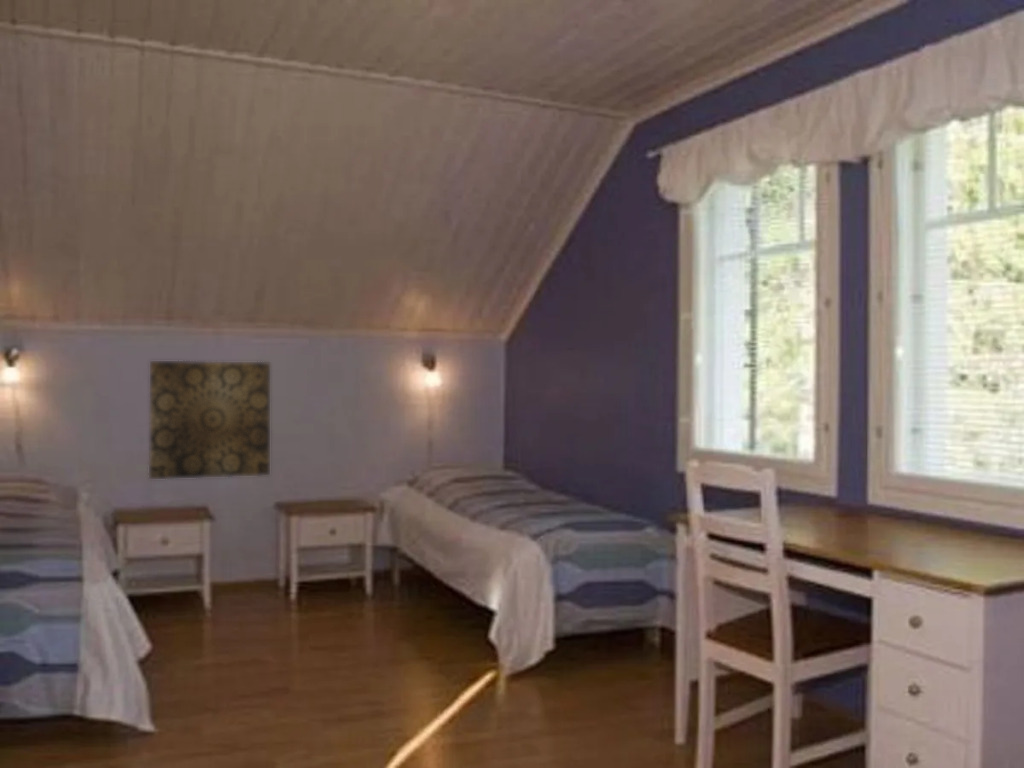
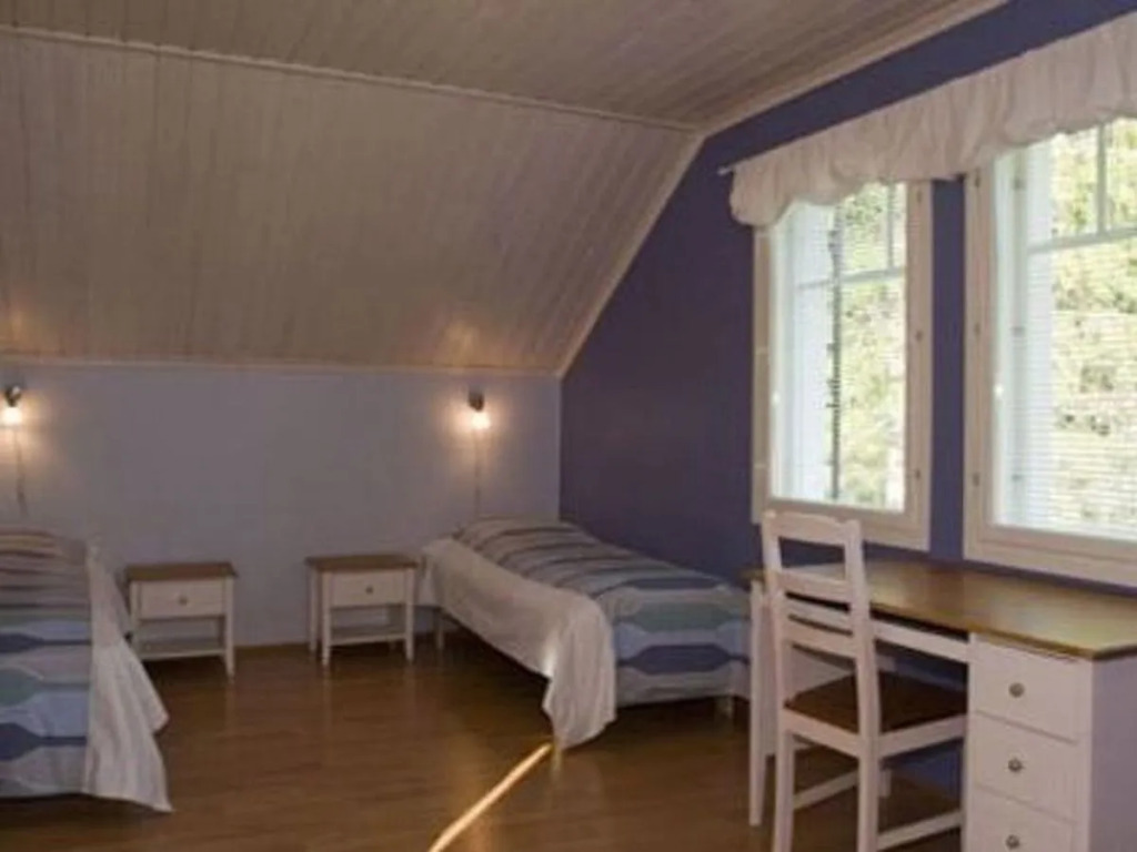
- wall art [148,360,271,480]
